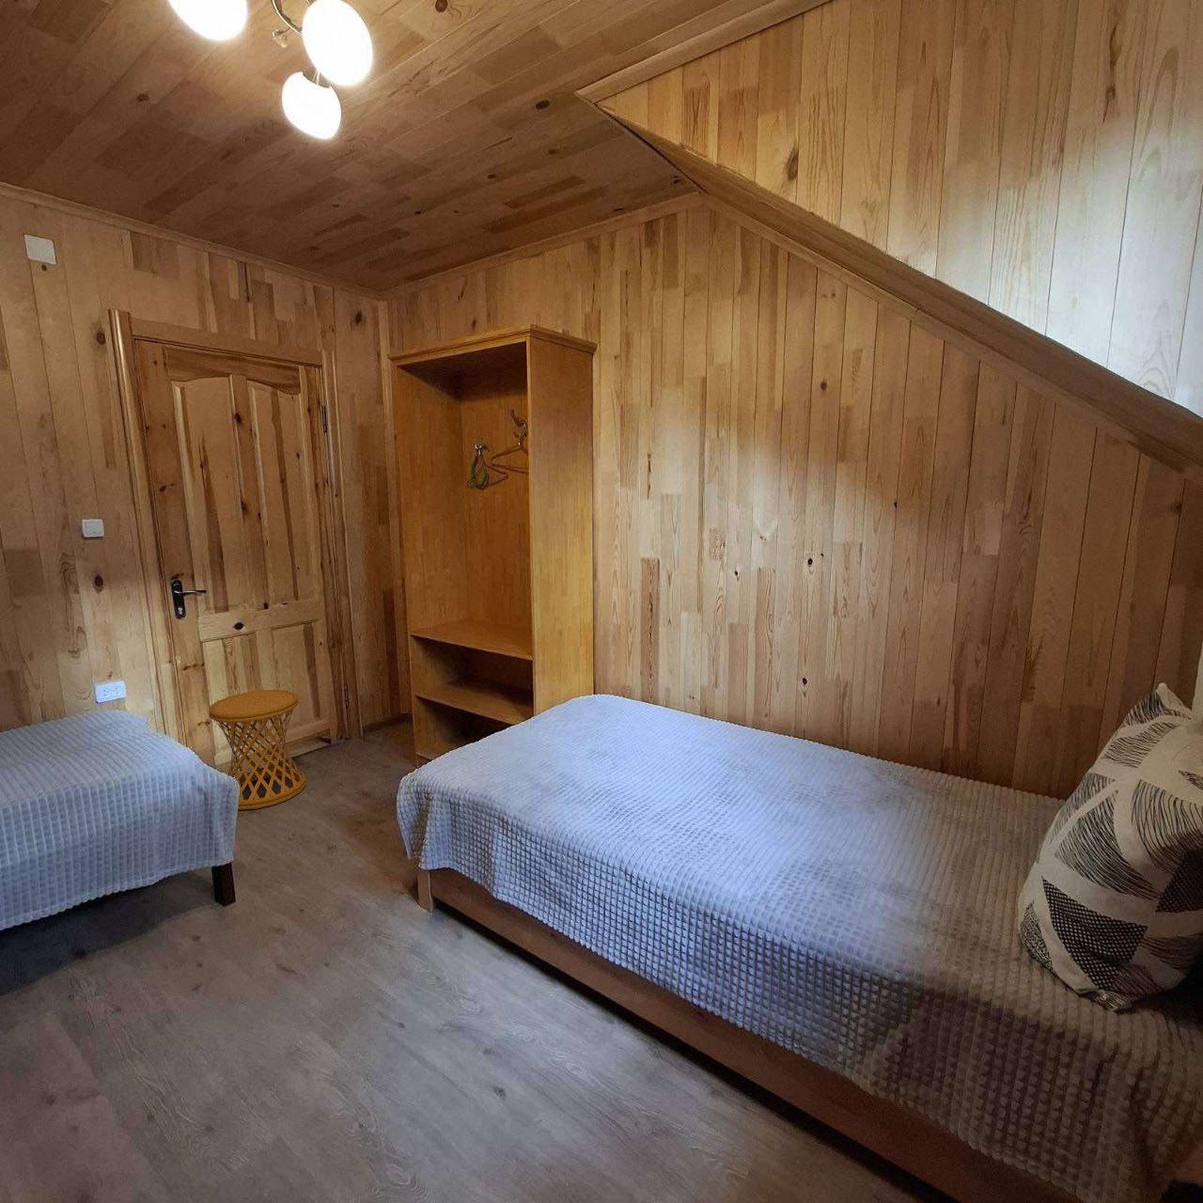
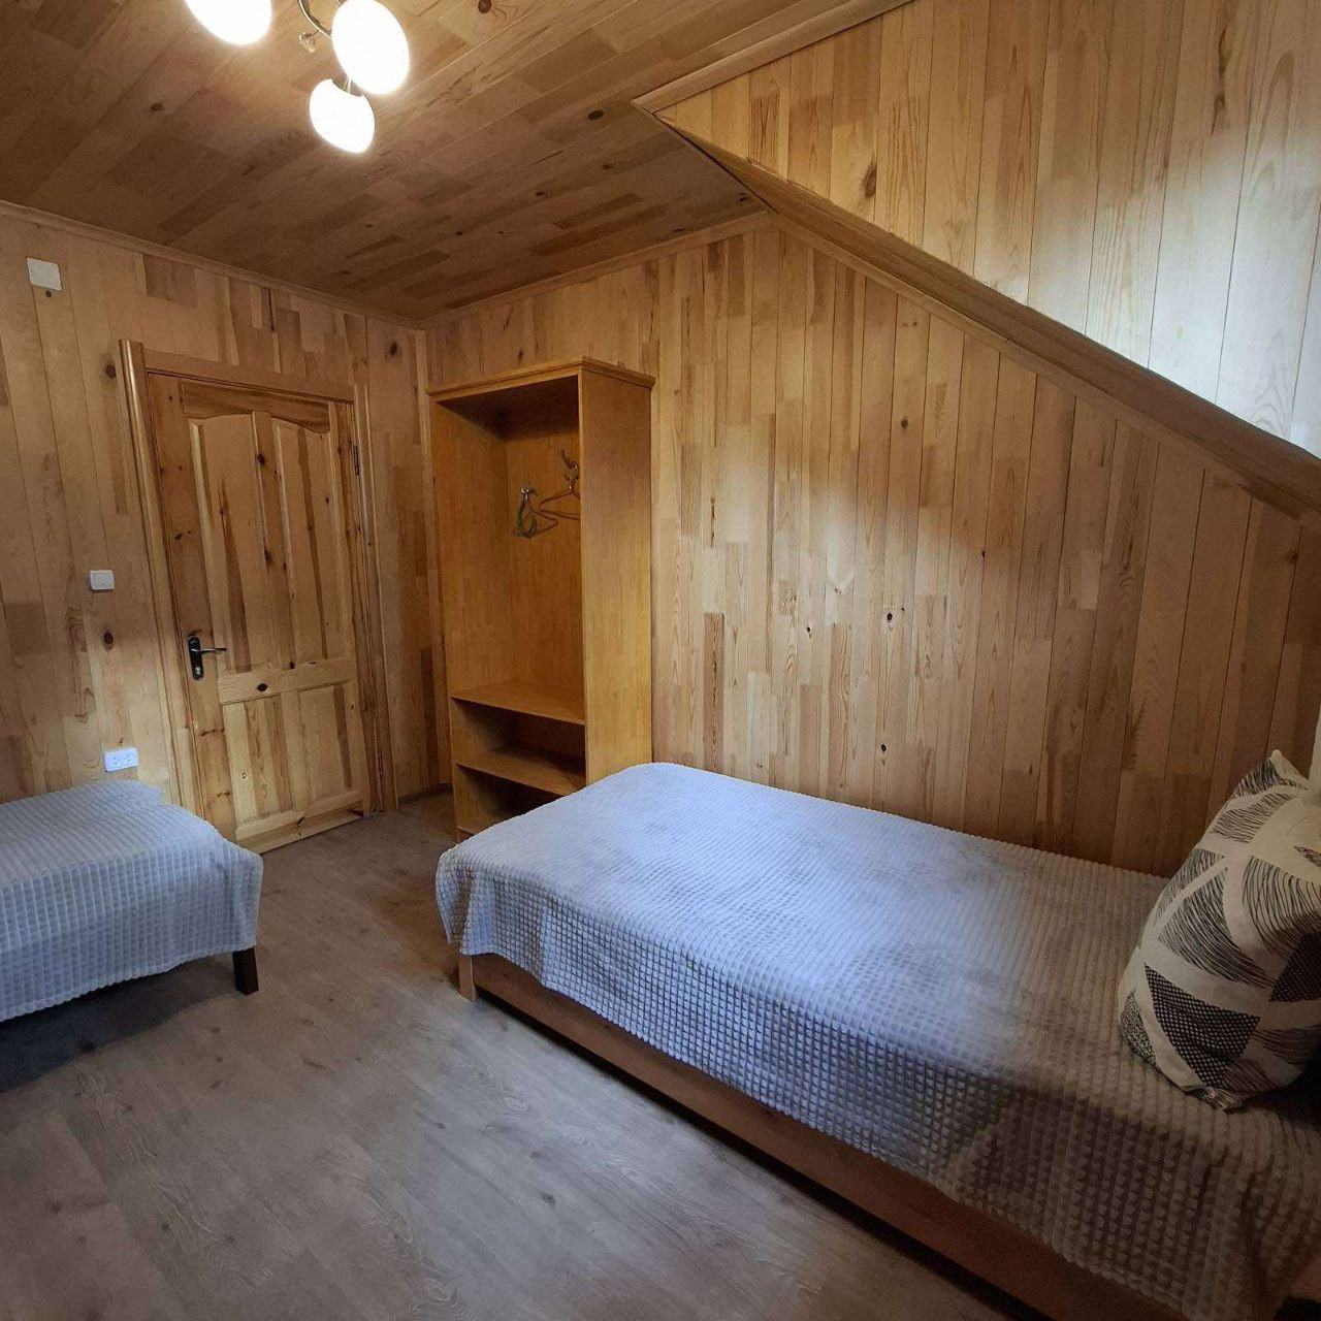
- side table [208,689,306,811]
